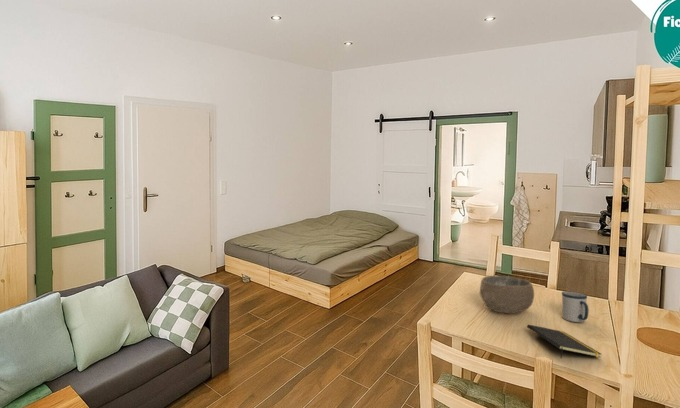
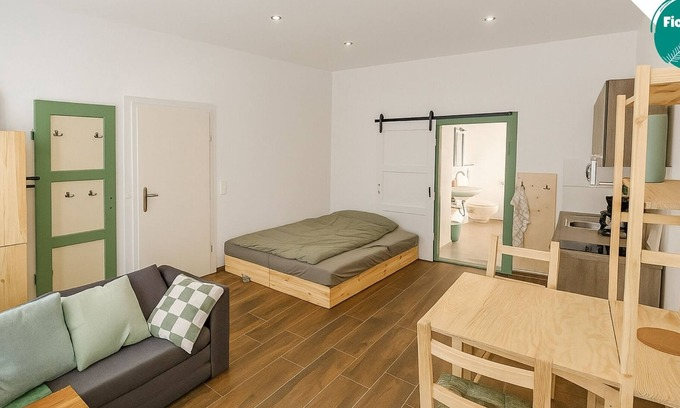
- mug [561,290,589,323]
- notepad [526,323,602,360]
- bowl [479,275,535,314]
